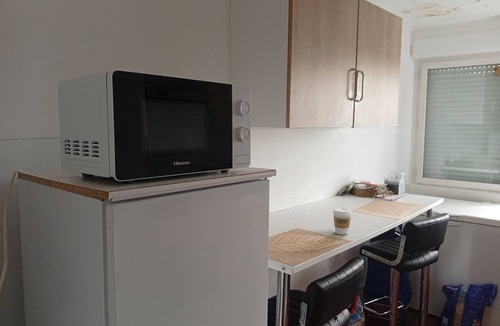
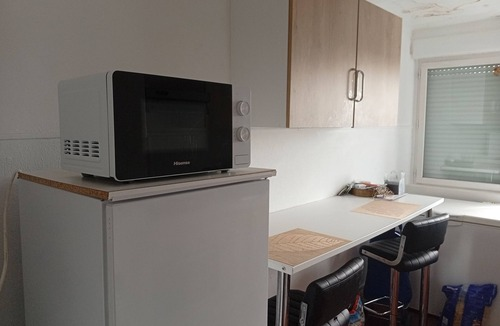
- coffee cup [332,207,352,235]
